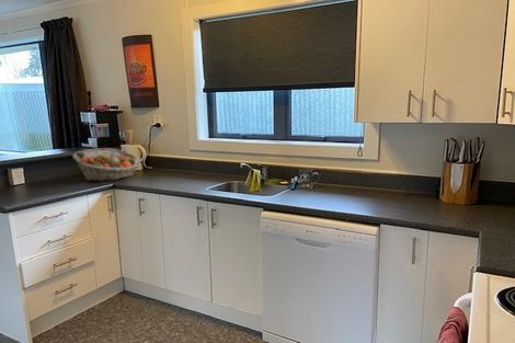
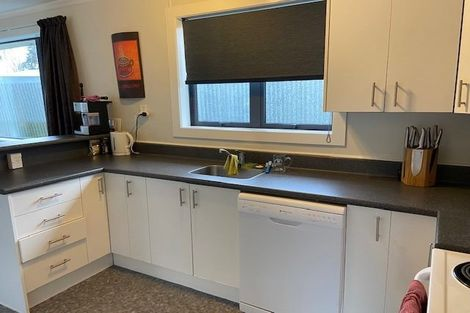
- fruit basket [71,147,141,182]
